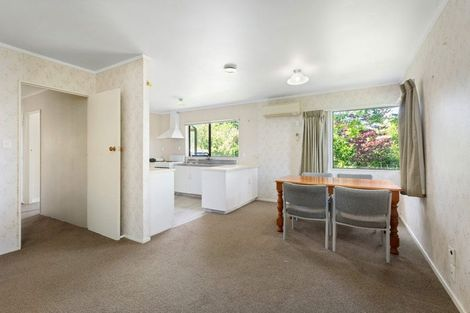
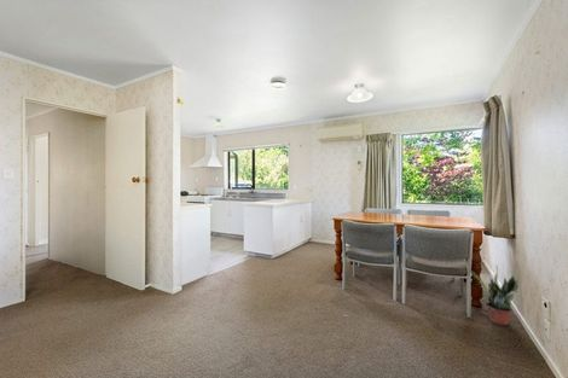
+ potted plant [470,266,520,326]
